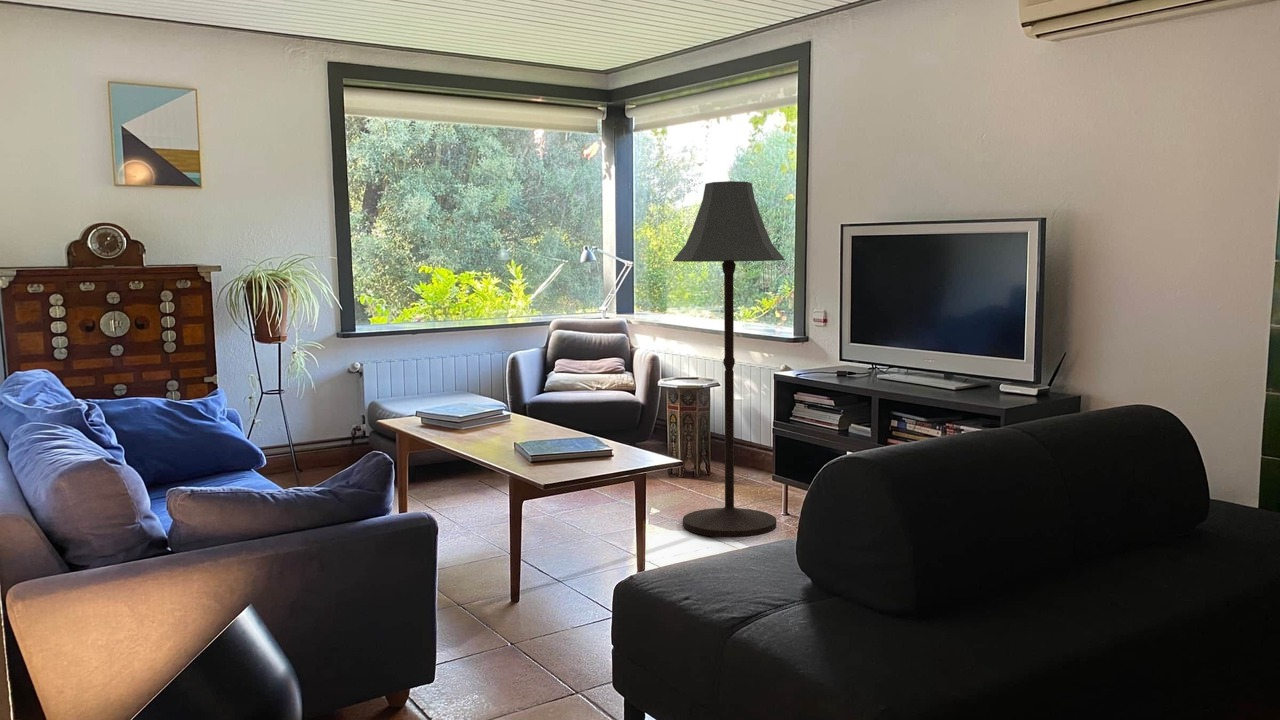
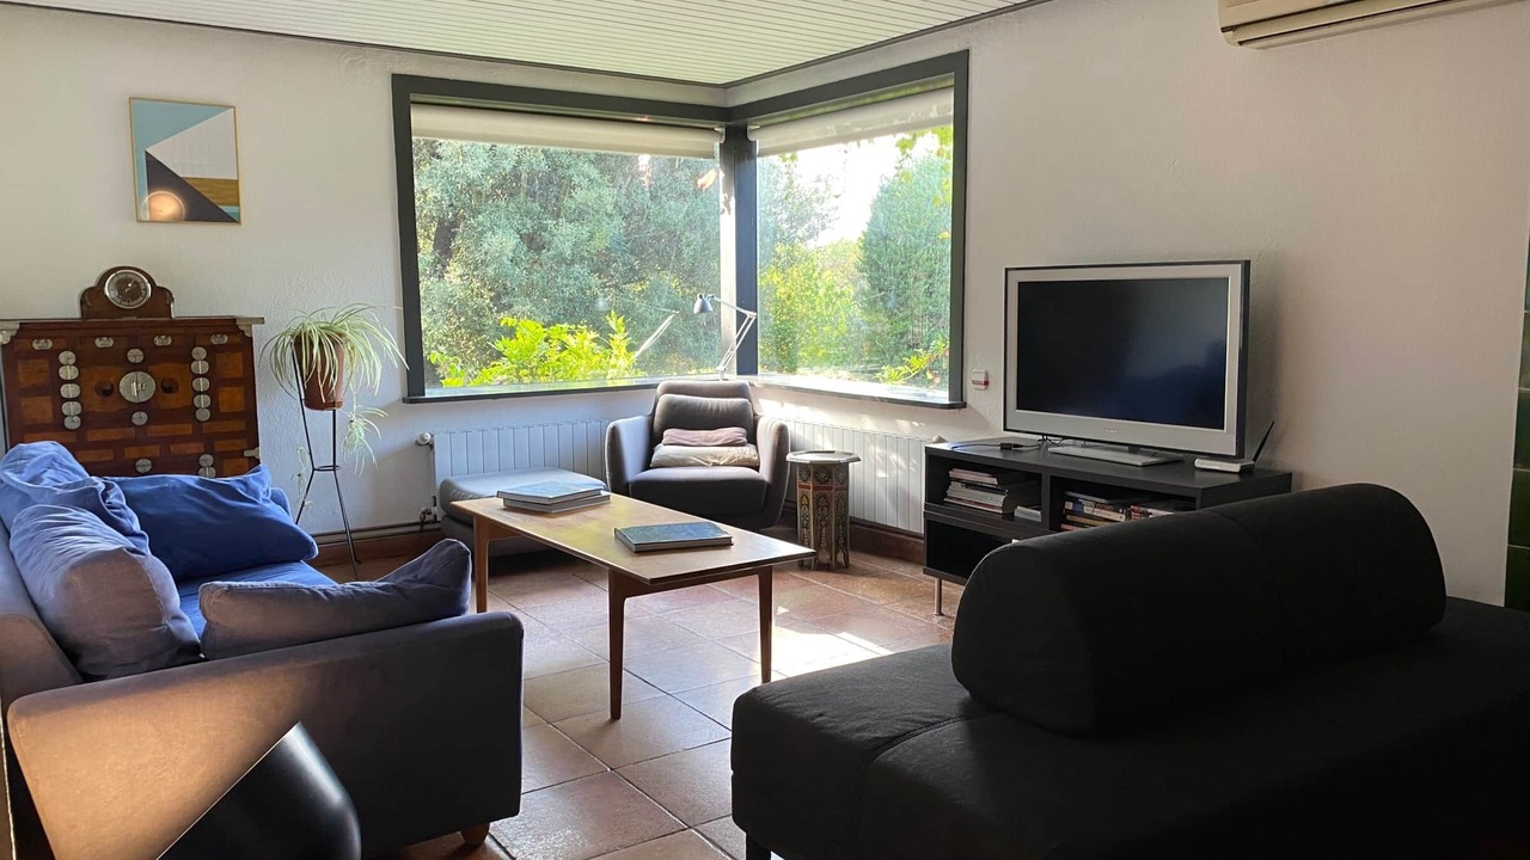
- floor lamp [672,180,786,538]
